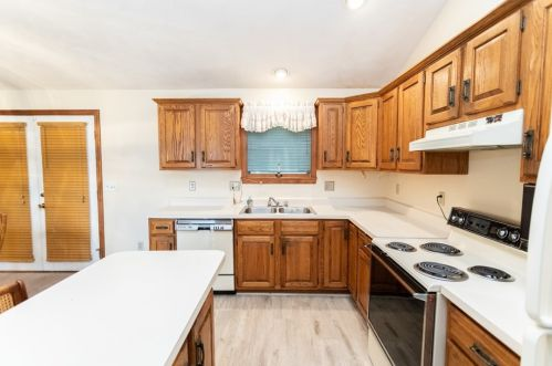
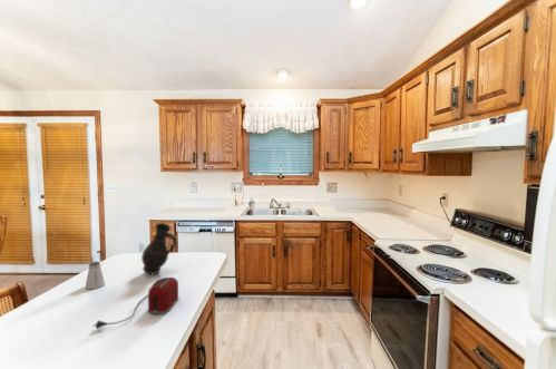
+ jug [140,222,177,275]
+ saltshaker [84,261,106,290]
+ toaster [91,276,179,330]
